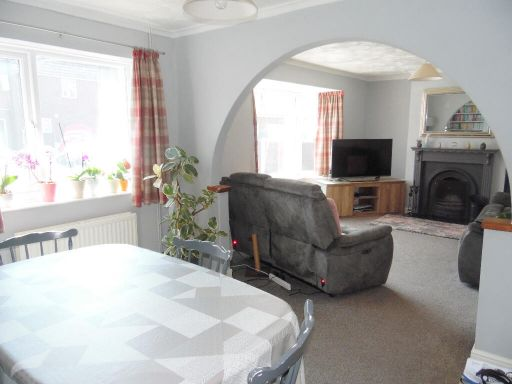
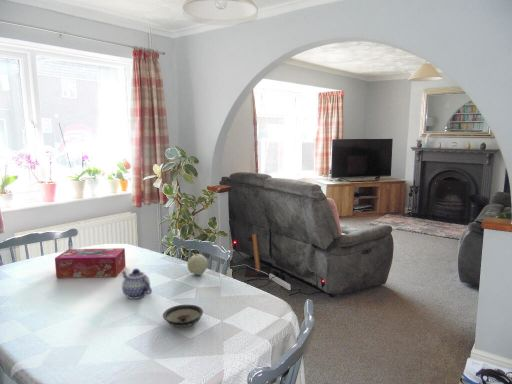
+ fruit [186,253,208,276]
+ tissue box [54,247,127,279]
+ saucer [162,304,204,328]
+ teapot [121,268,153,300]
